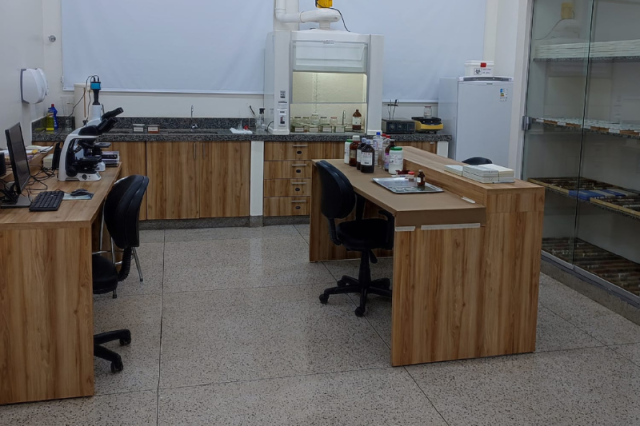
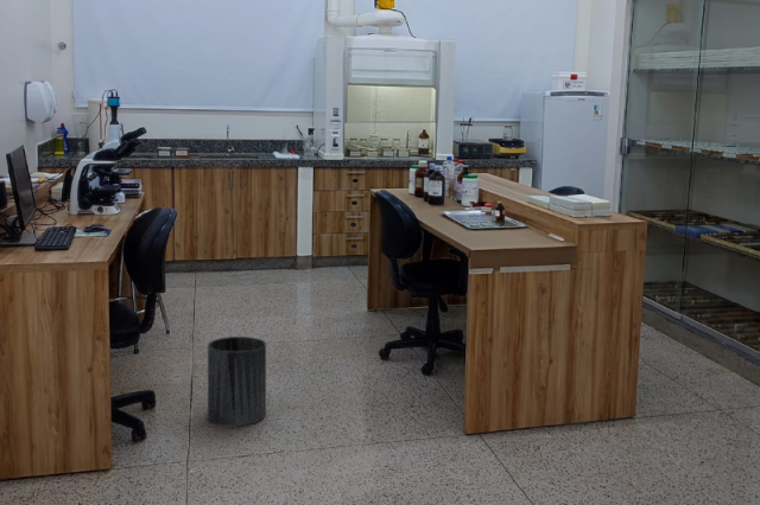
+ trash can [207,335,267,427]
